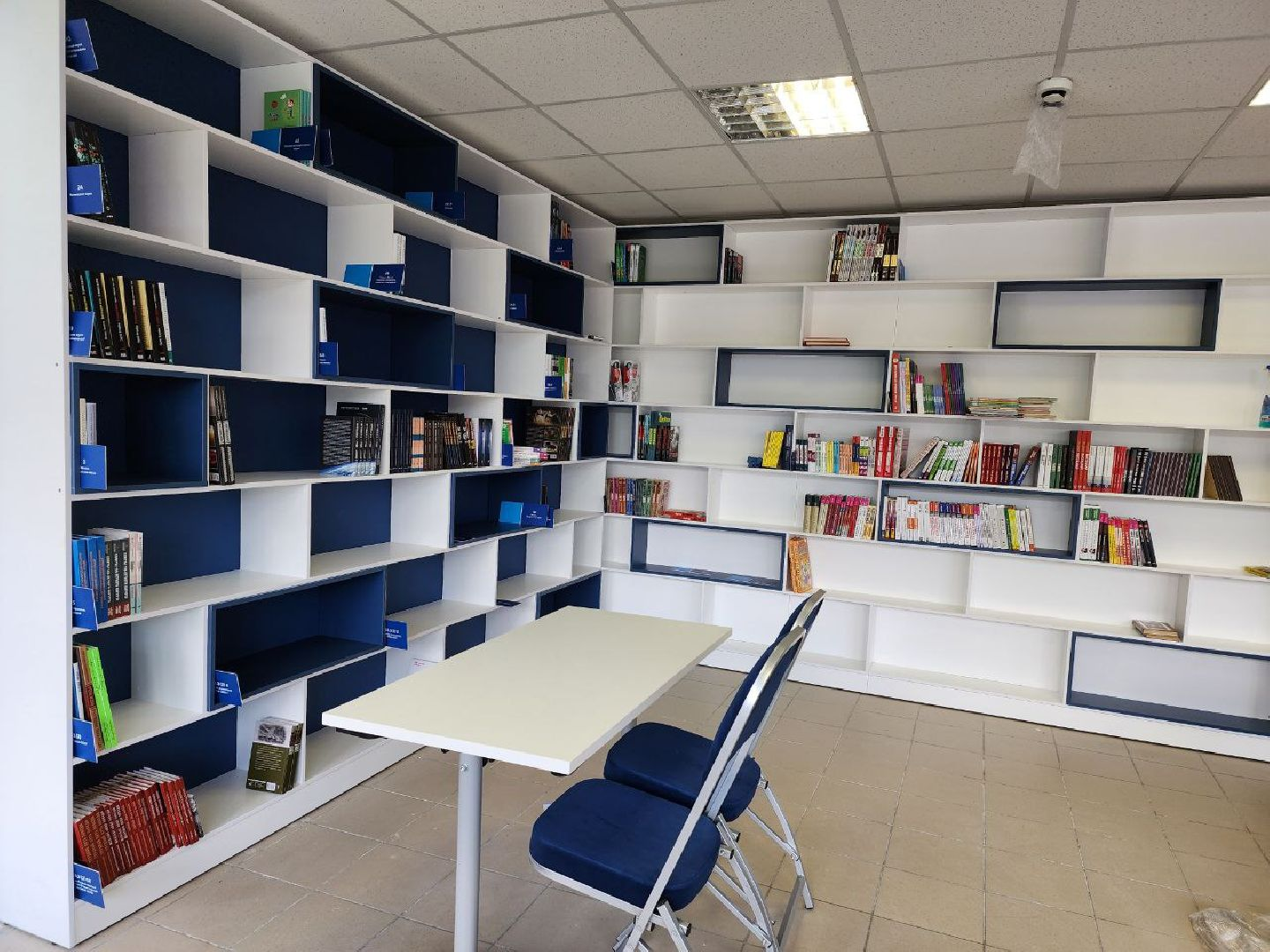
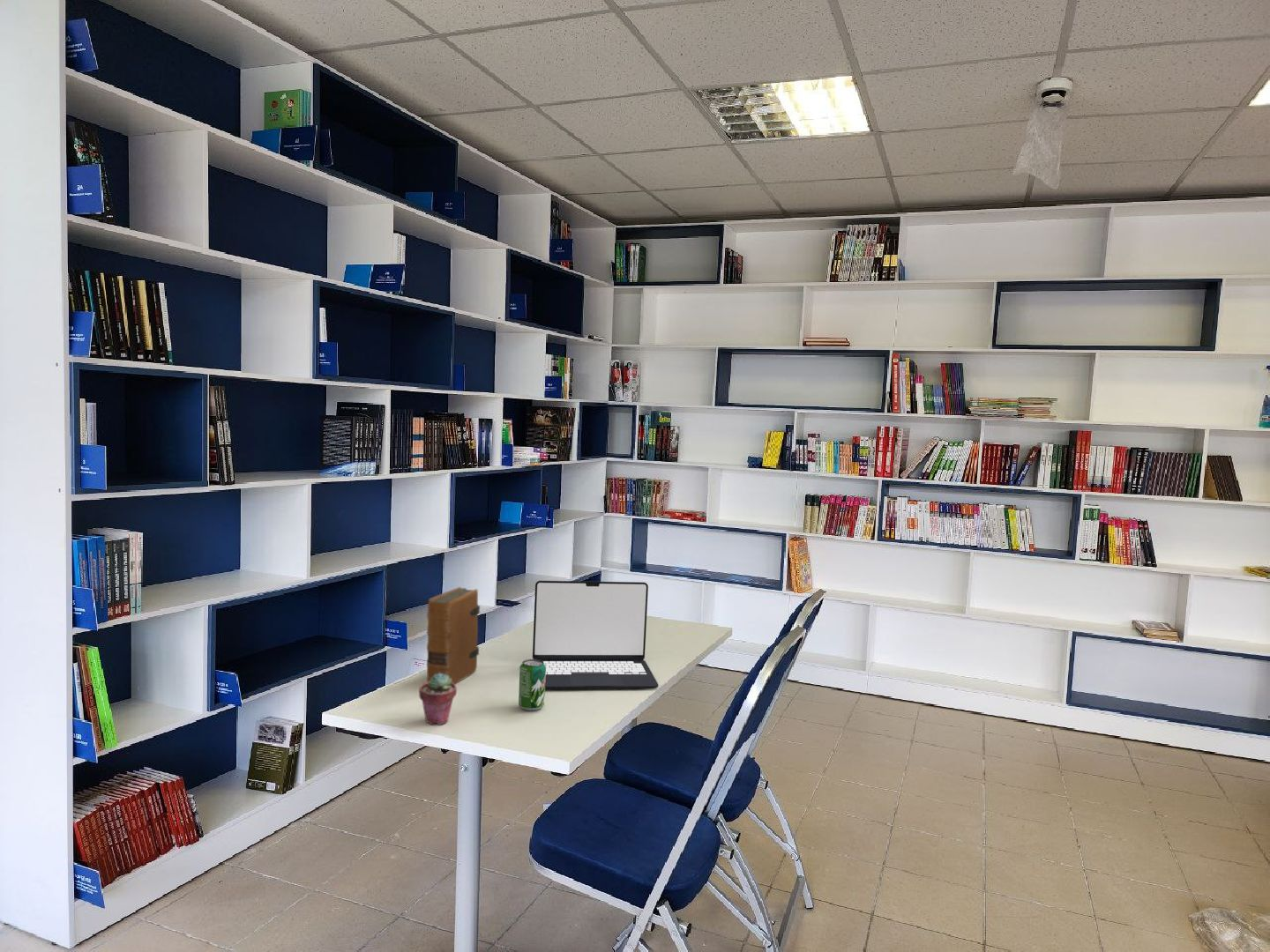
+ beverage can [518,658,546,711]
+ book [426,586,481,684]
+ potted succulent [418,673,458,725]
+ laptop [532,580,660,690]
